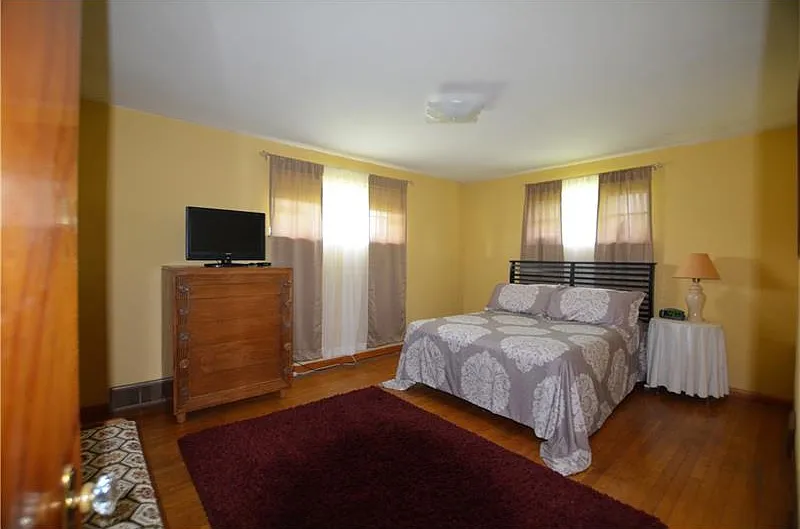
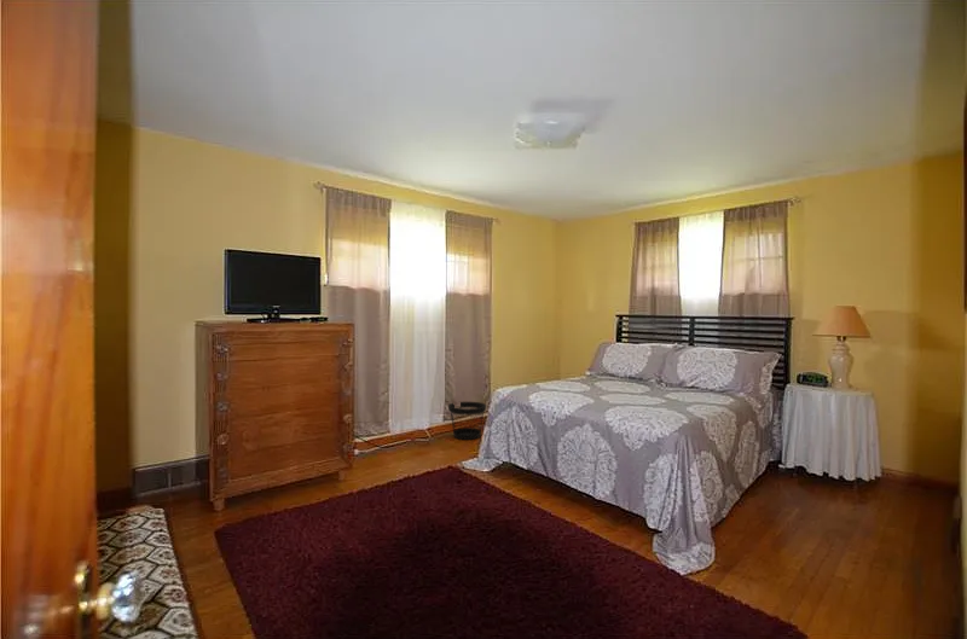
+ wastebasket [447,401,487,441]
